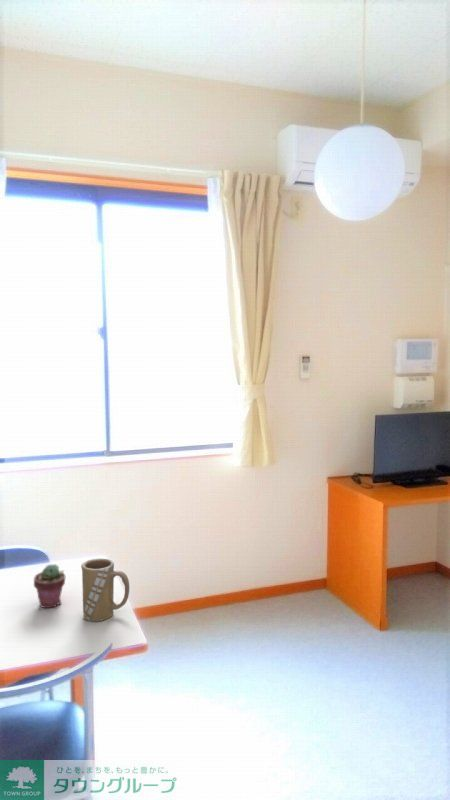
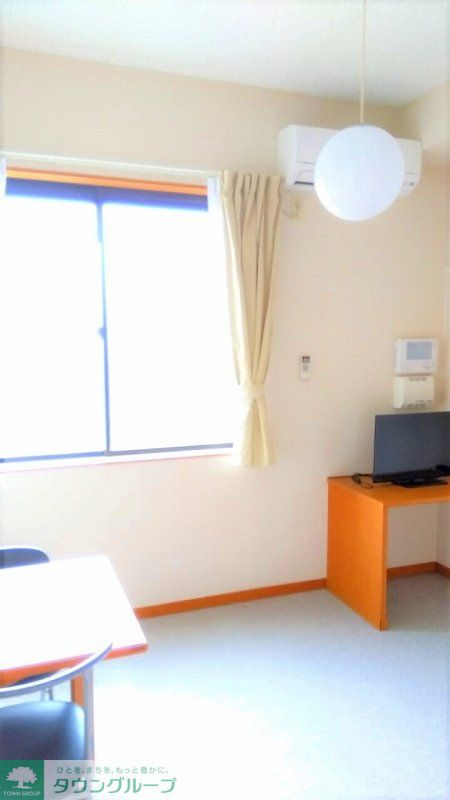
- mug [80,557,130,622]
- potted succulent [33,563,66,609]
